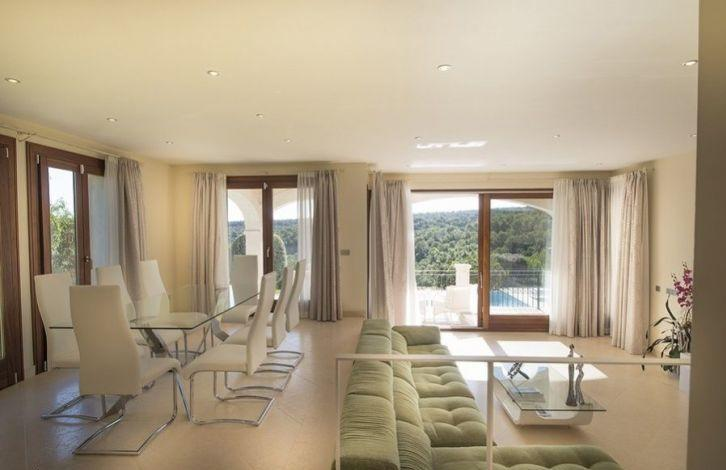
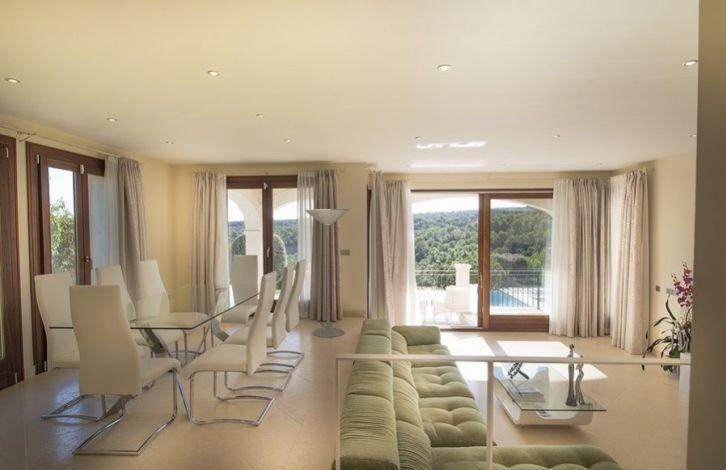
+ floor lamp [305,208,350,338]
